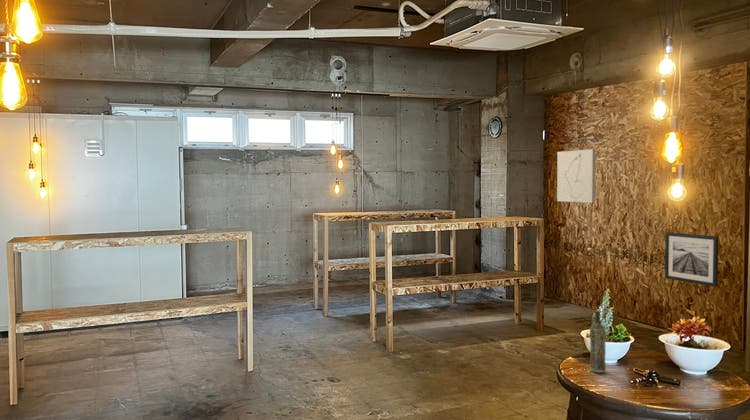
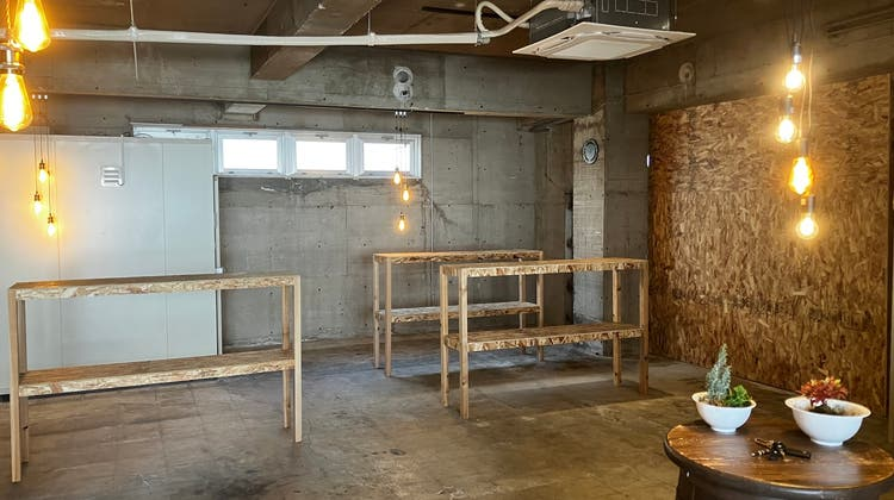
- wall art [664,231,719,288]
- bottle [589,309,607,373]
- wall art [556,148,596,203]
